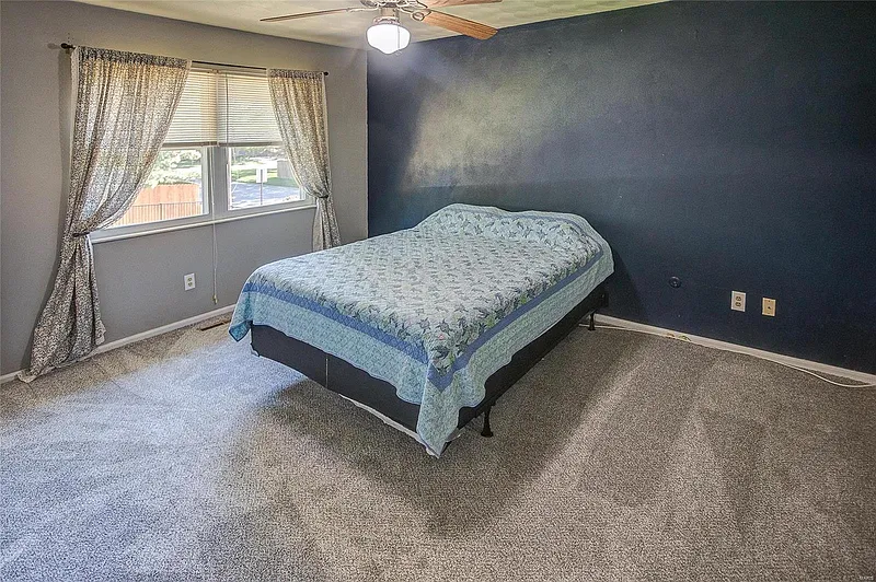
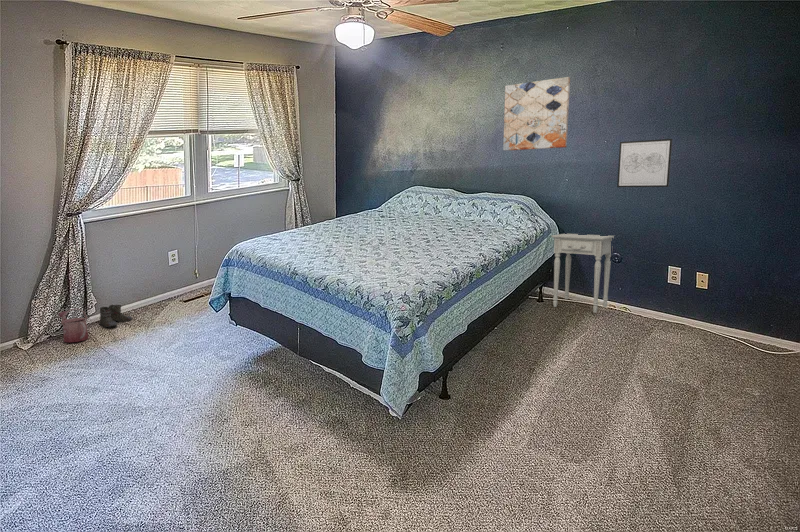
+ wall art [616,138,674,188]
+ watering can [58,307,89,343]
+ wall art [502,76,571,152]
+ nightstand [550,233,615,314]
+ boots [95,304,133,329]
